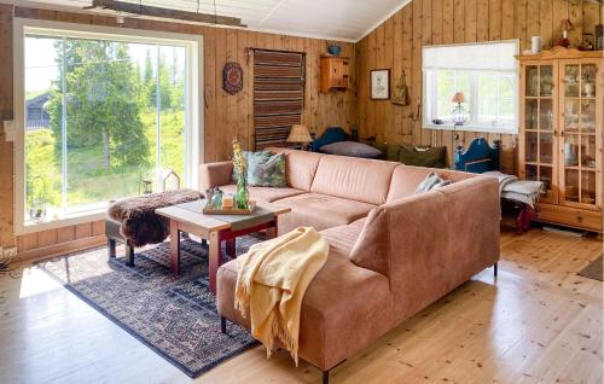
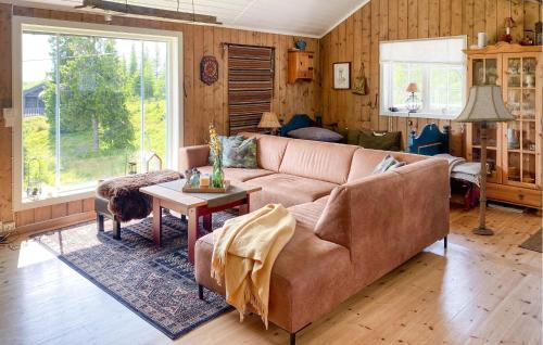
+ floor lamp [454,80,517,235]
